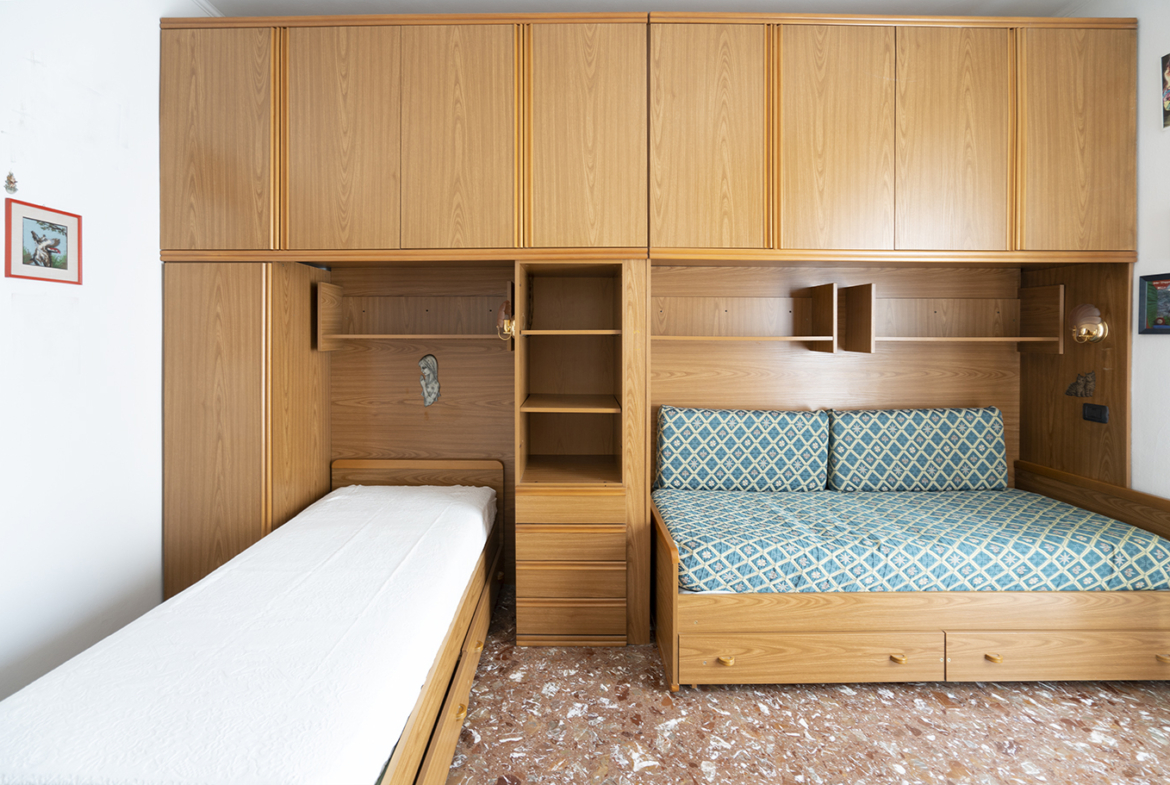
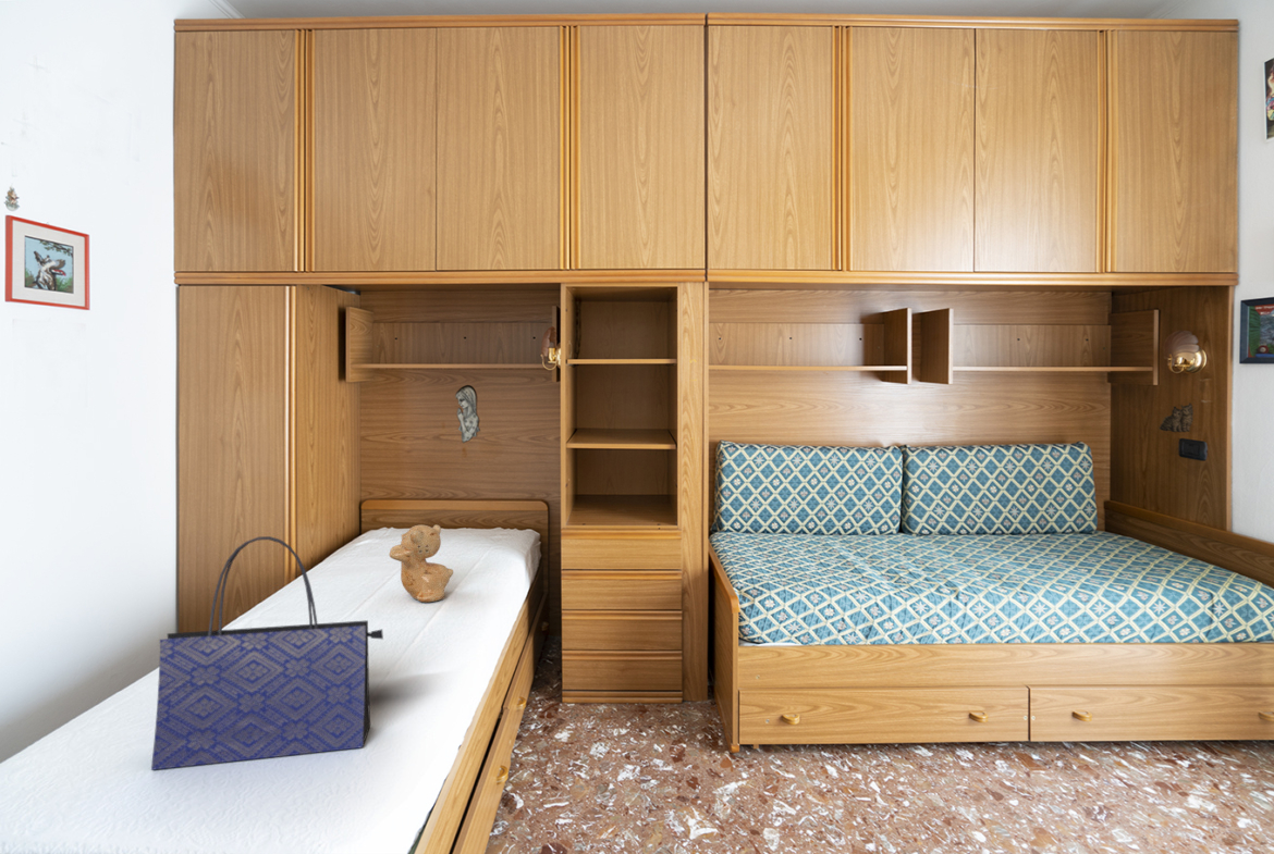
+ teddy bear [388,524,454,604]
+ tote bag [150,535,384,771]
